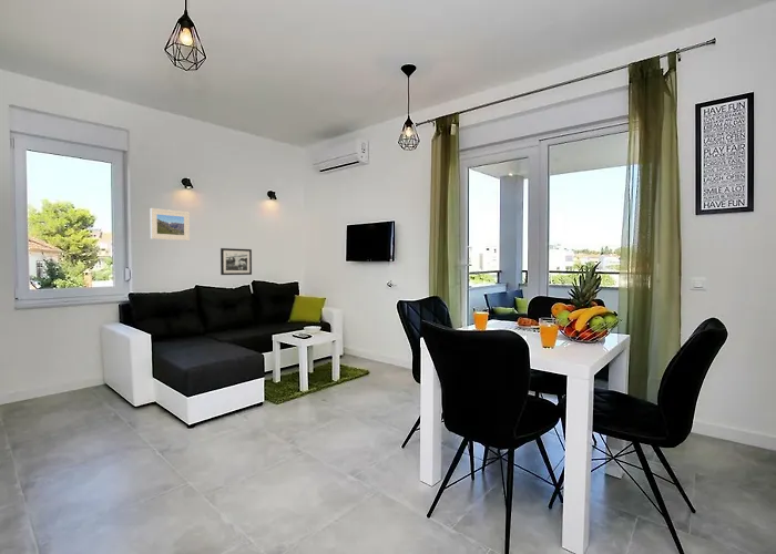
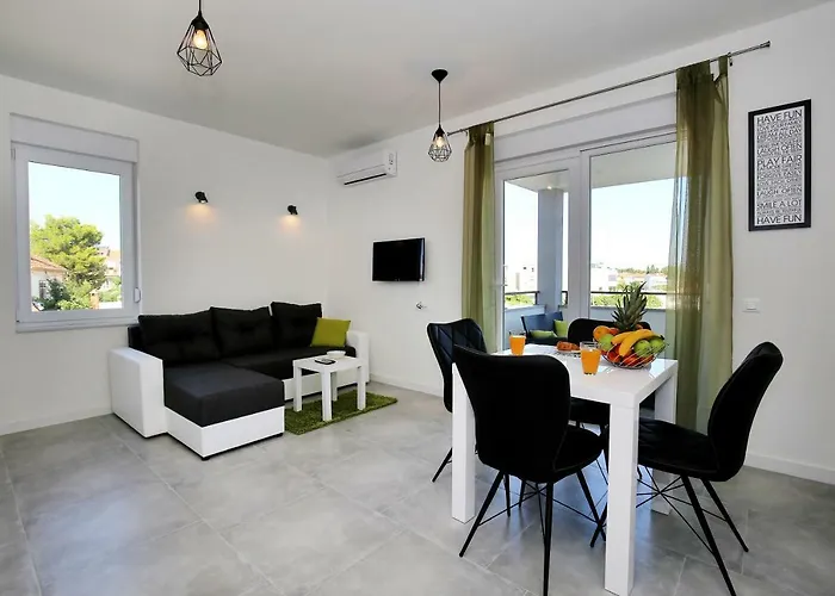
- picture frame [219,247,253,276]
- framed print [150,207,191,242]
